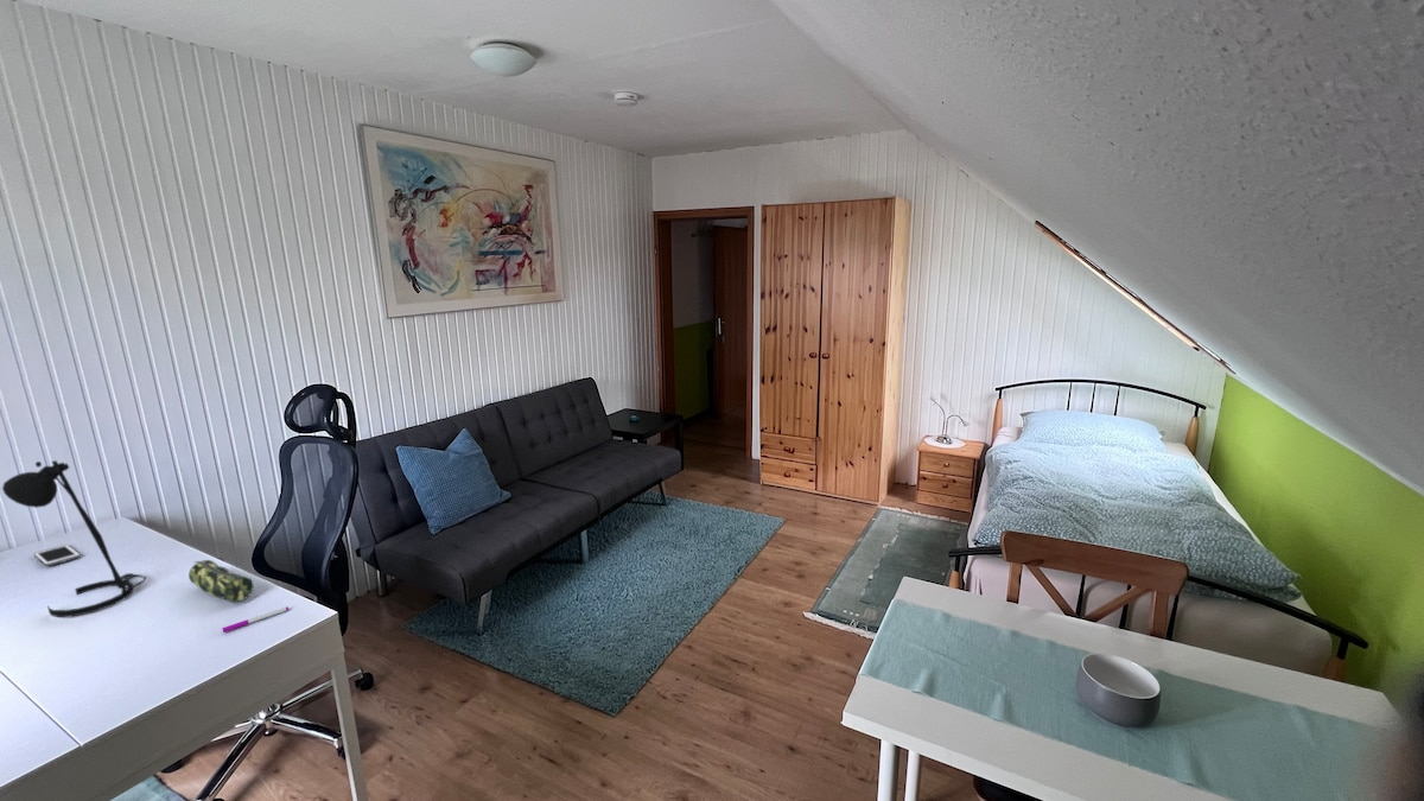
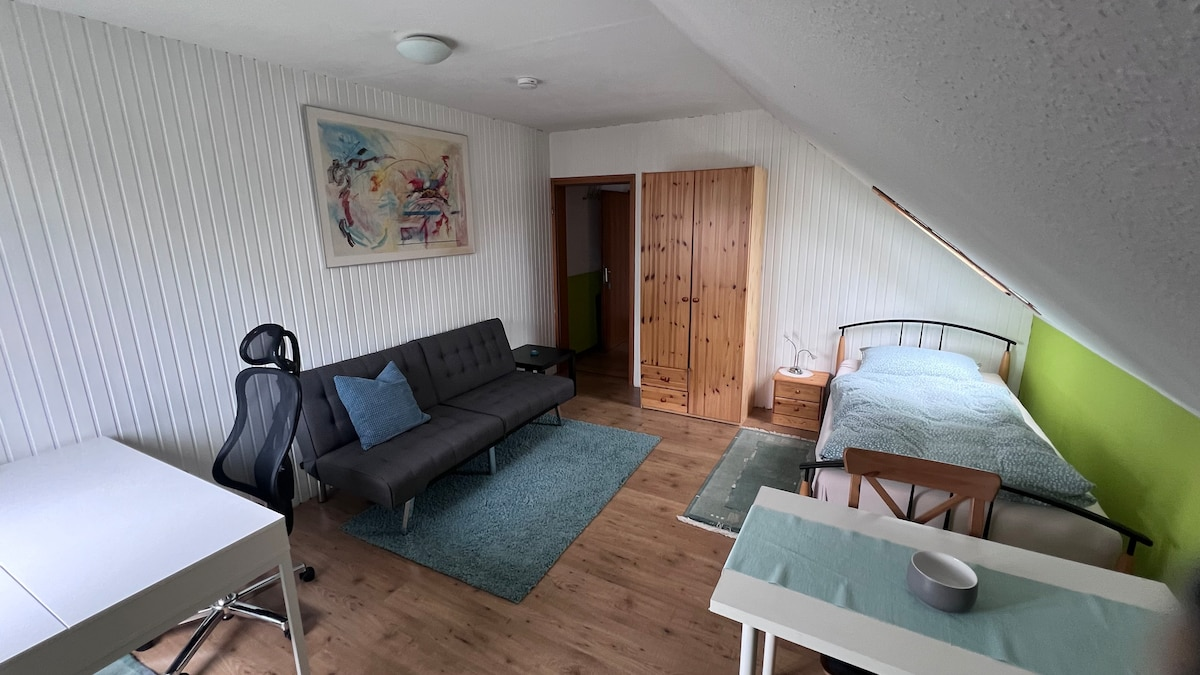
- pencil case [187,559,255,604]
- pen [221,605,290,634]
- desk lamp [1,459,147,618]
- cell phone [33,543,82,567]
